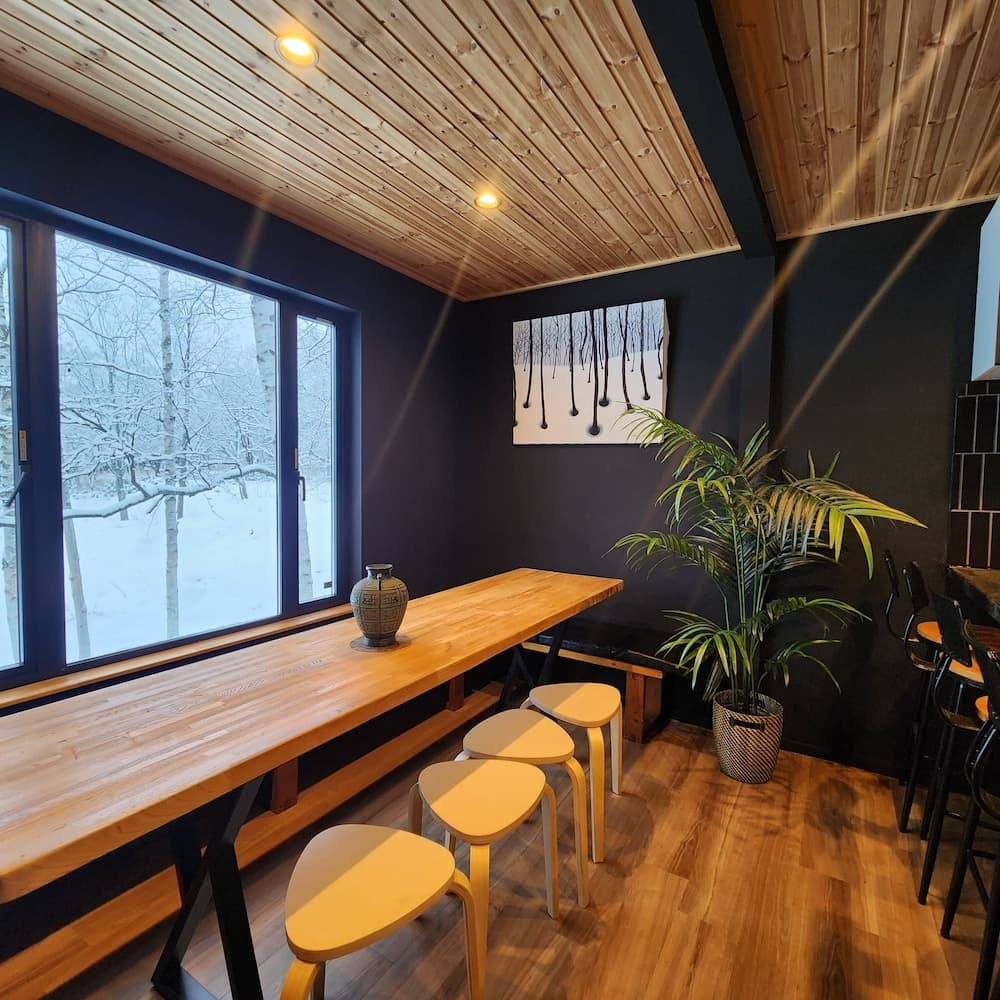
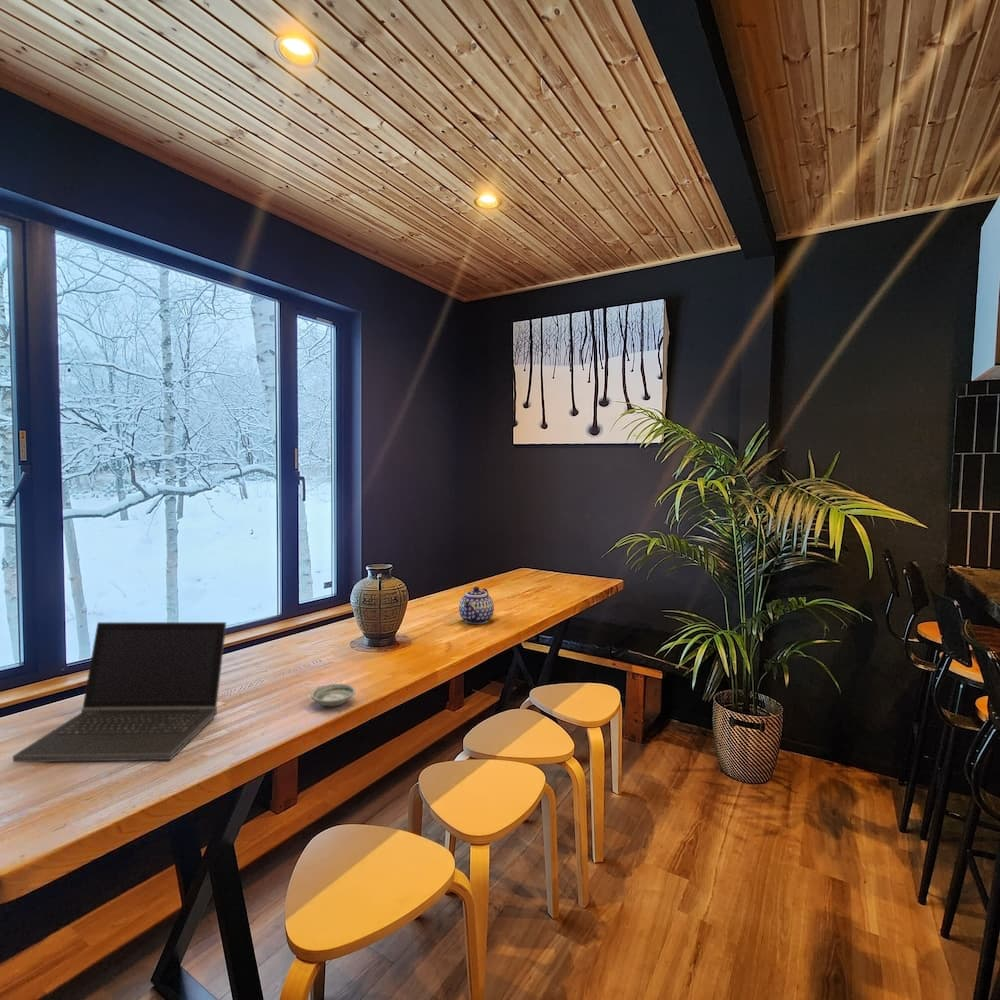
+ laptop computer [12,621,227,763]
+ saucer [310,683,356,707]
+ teapot [458,586,495,625]
